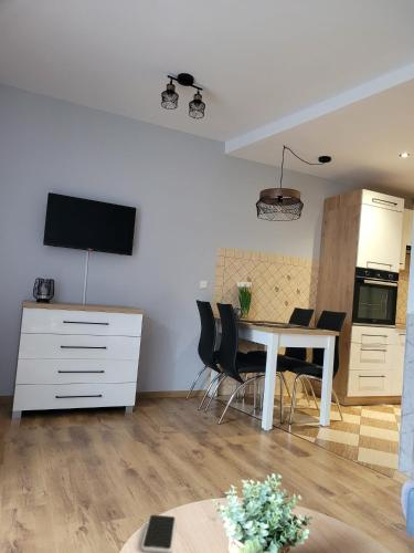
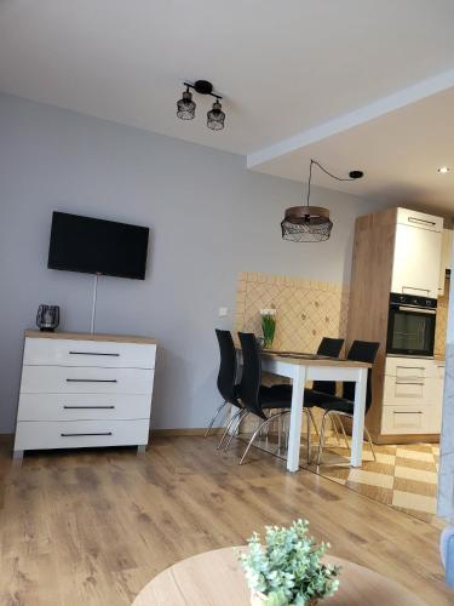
- smartphone [140,513,178,553]
